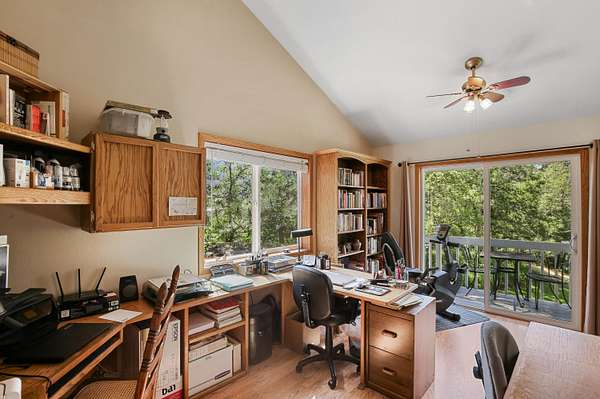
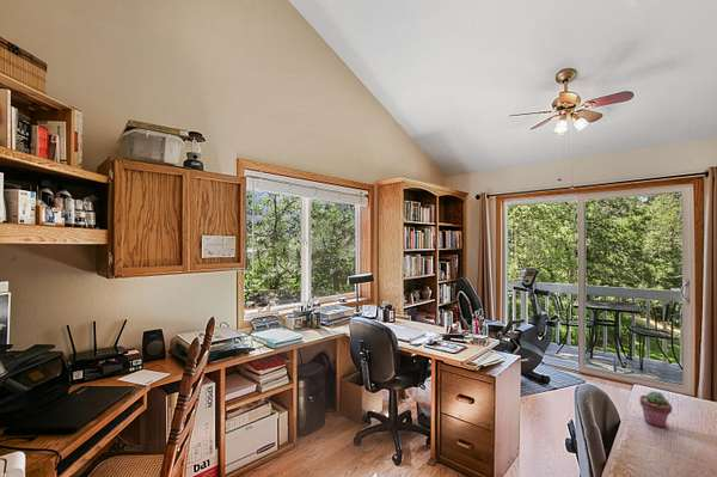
+ potted succulent [638,390,673,429]
